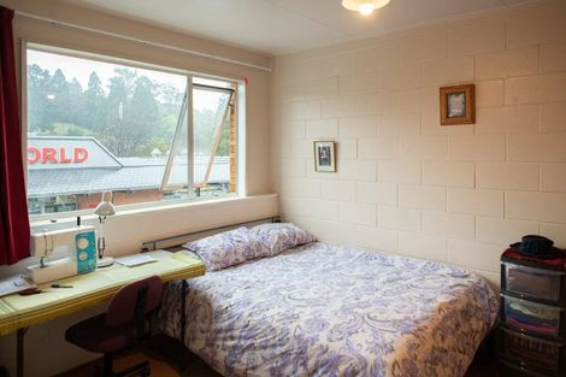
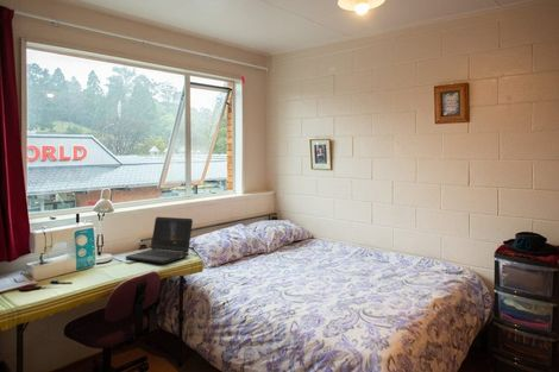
+ laptop computer [125,216,194,265]
